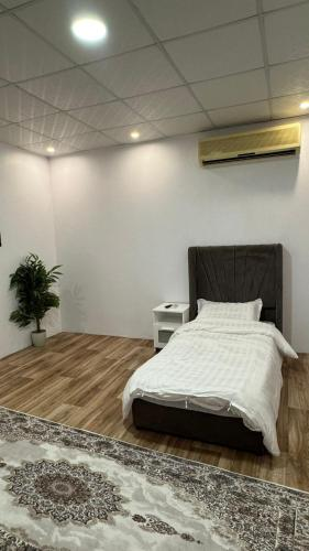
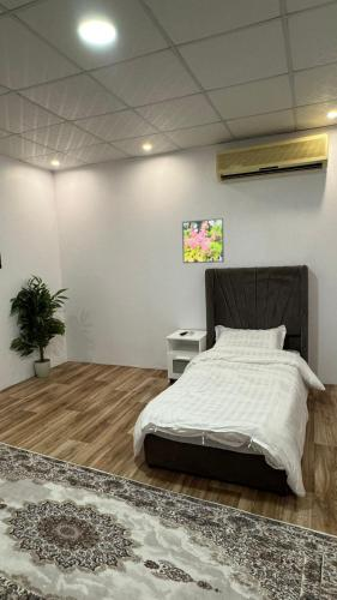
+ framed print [181,217,225,264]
